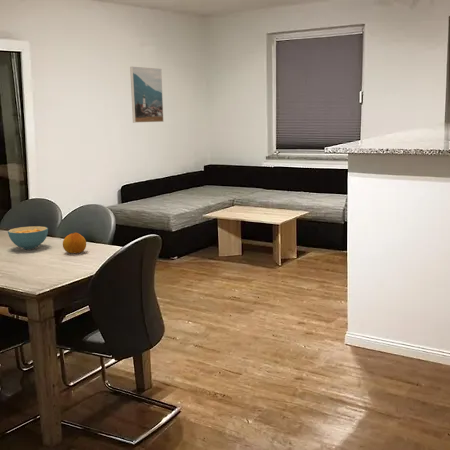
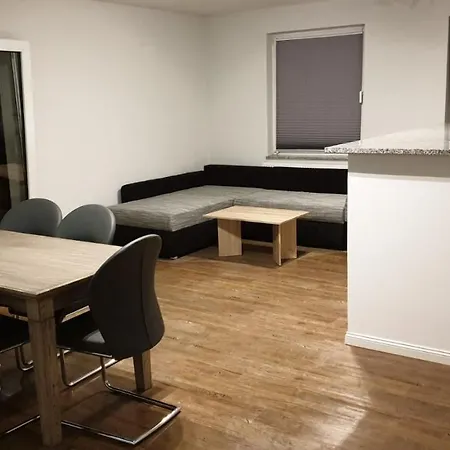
- fruit [62,232,87,254]
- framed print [129,66,165,124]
- cereal bowl [7,225,49,250]
